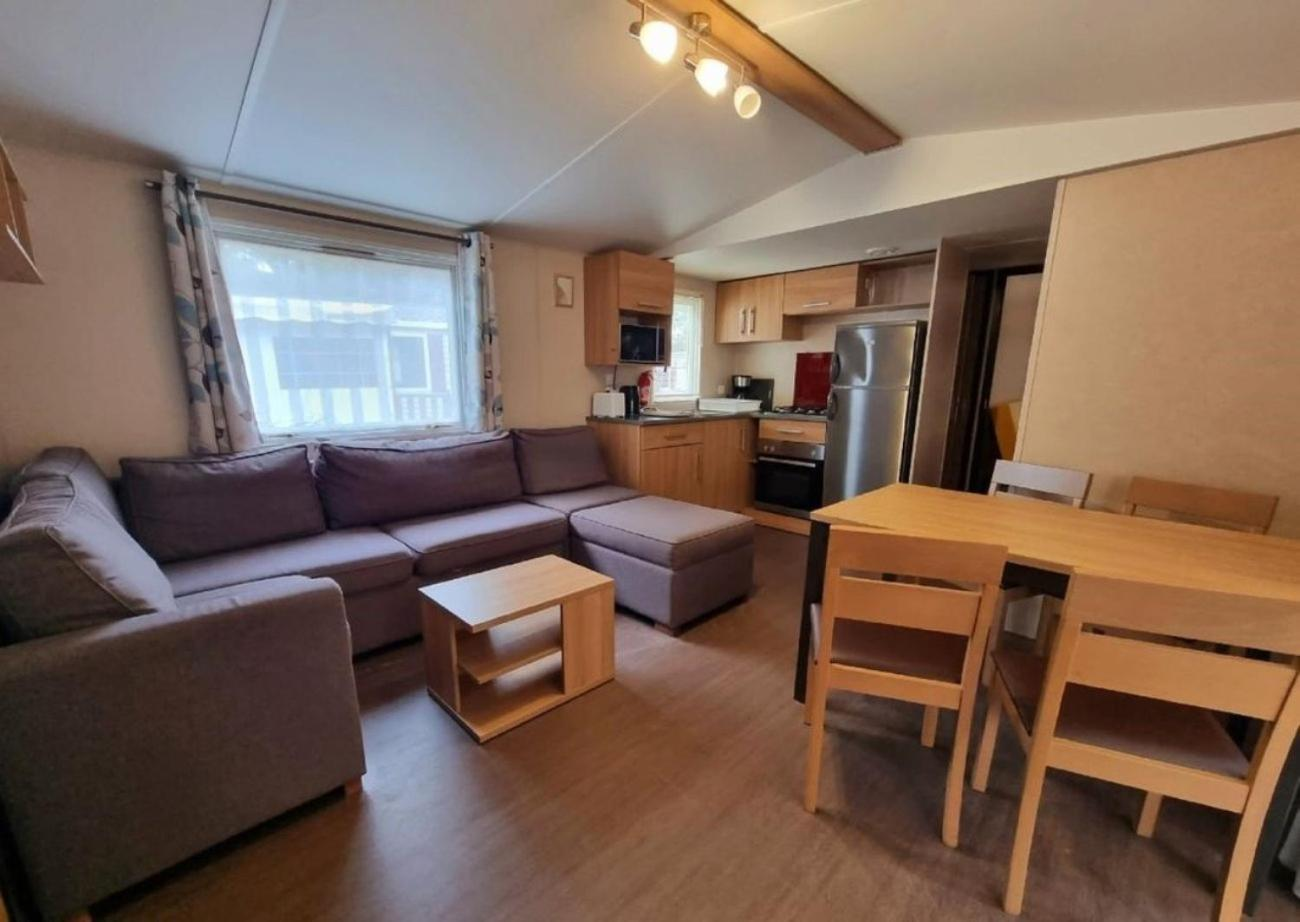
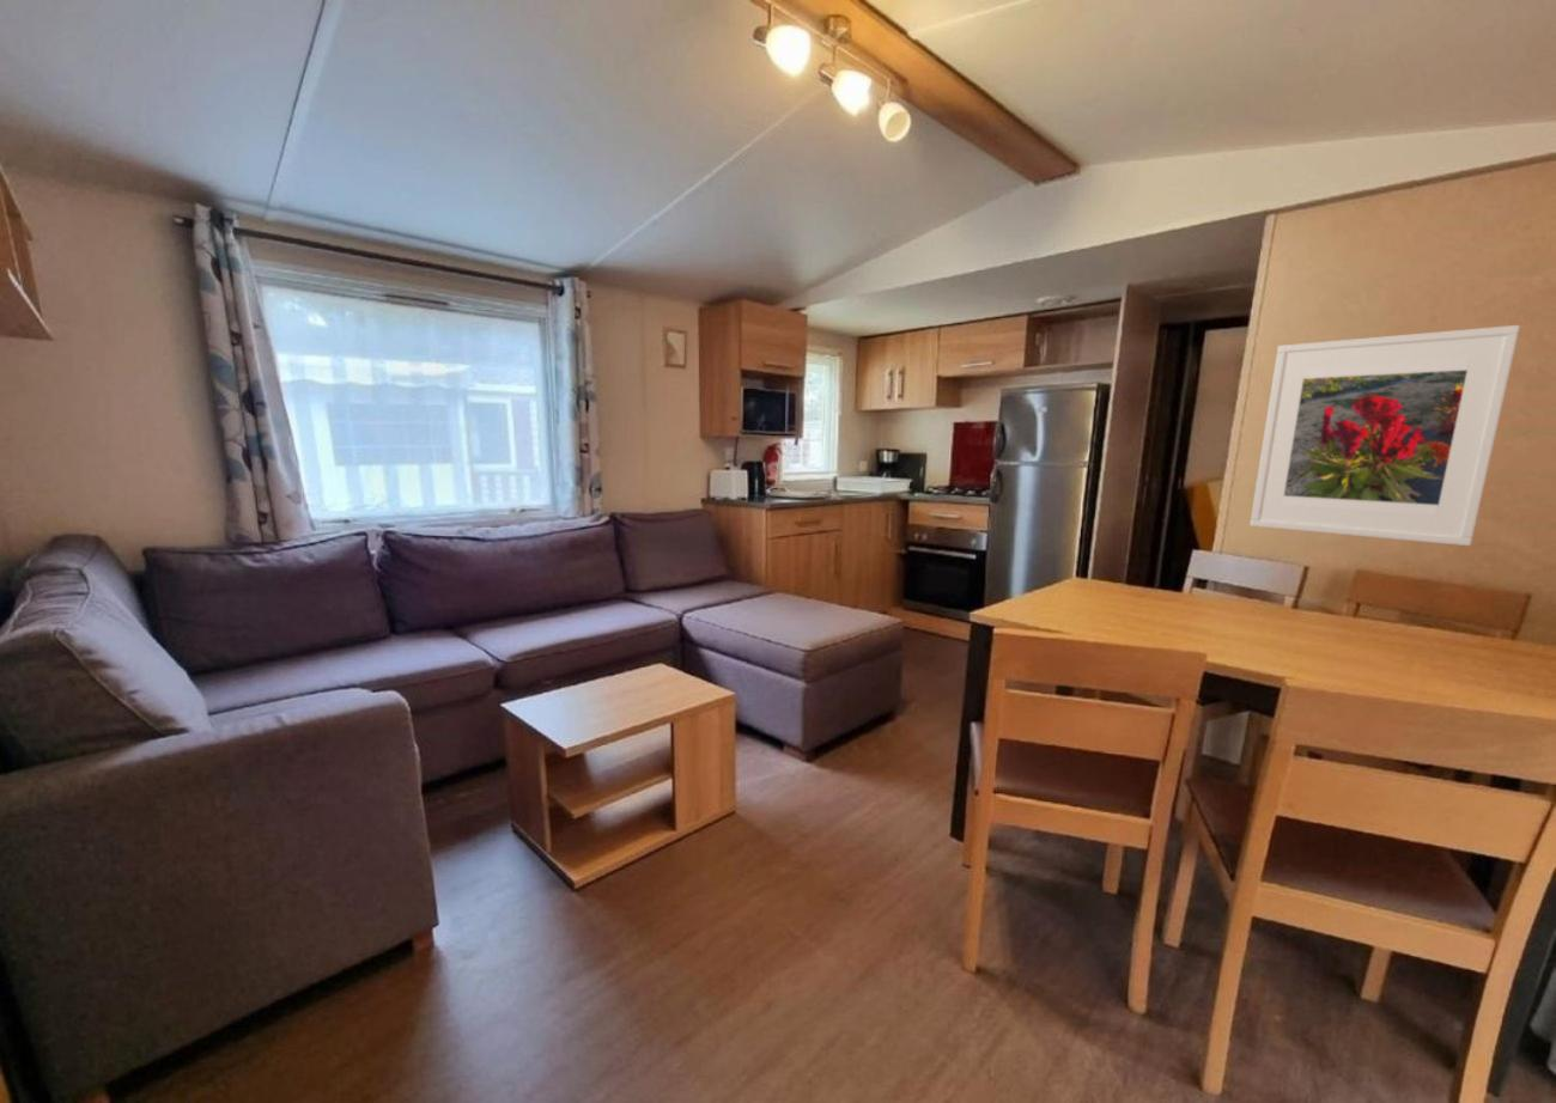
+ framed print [1248,324,1521,547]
